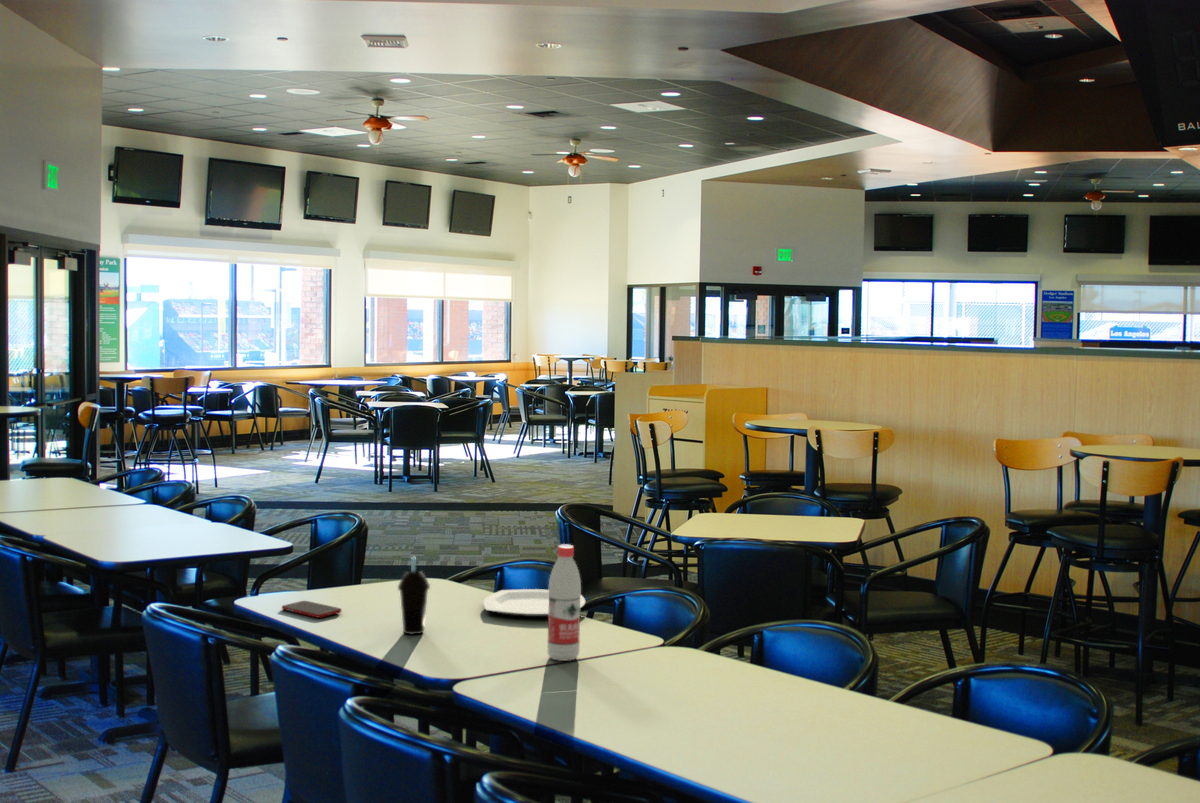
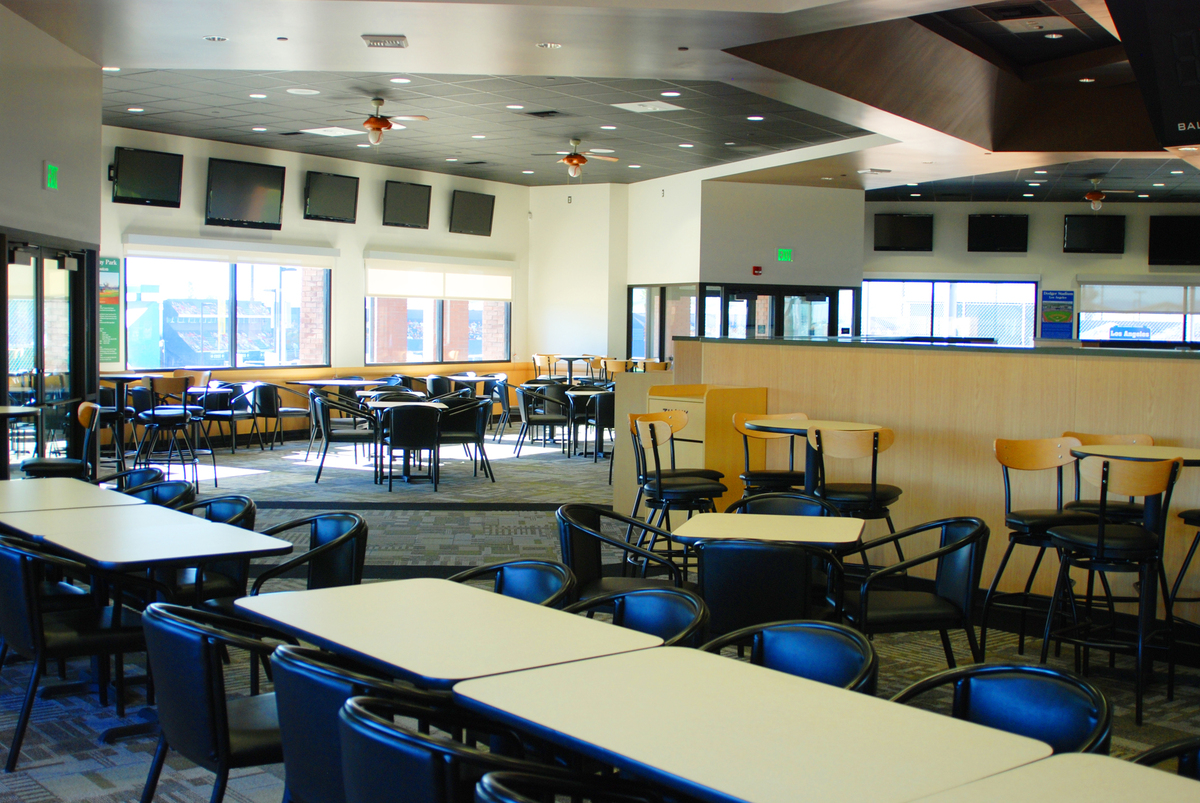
- water bottle [546,543,582,662]
- cell phone [281,600,342,619]
- plate [482,588,586,618]
- cup [397,556,431,636]
